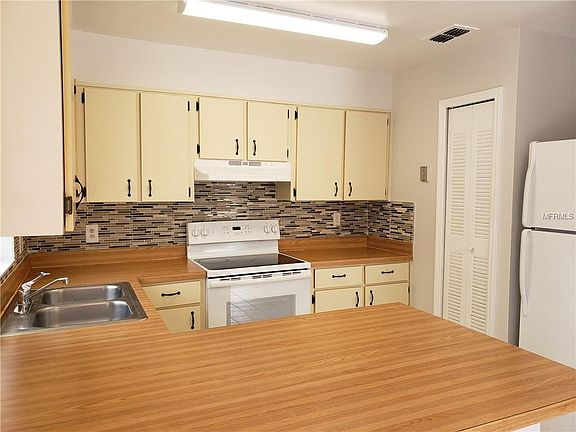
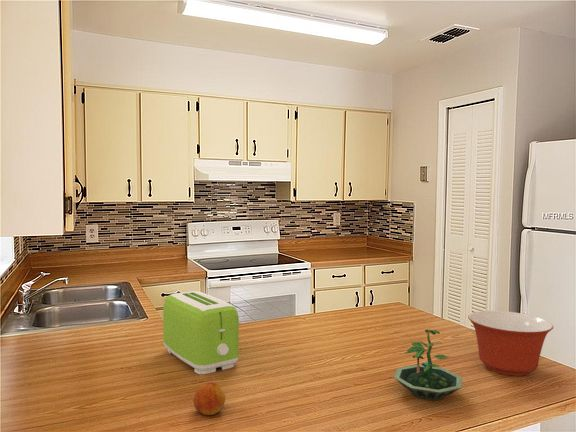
+ terrarium [393,329,463,402]
+ toaster [162,290,240,375]
+ fruit [193,381,226,416]
+ mixing bowl [467,310,554,377]
